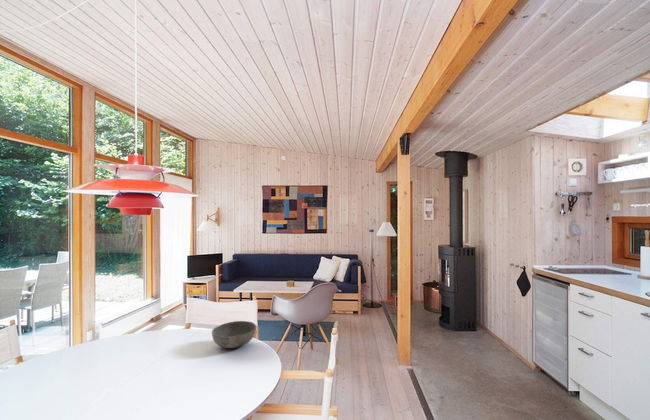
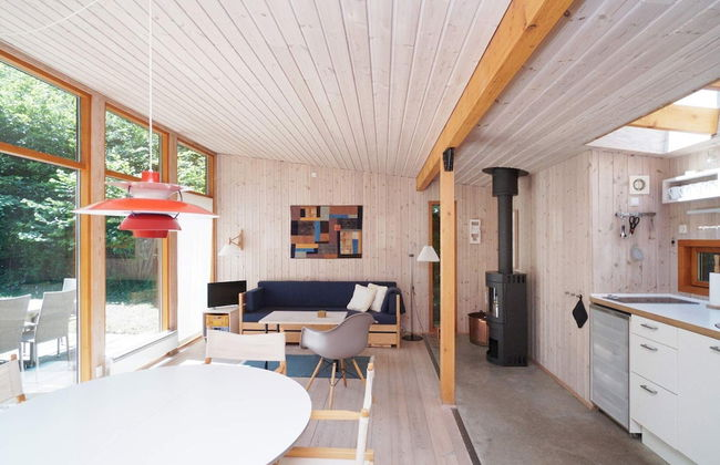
- bowl [211,320,257,349]
